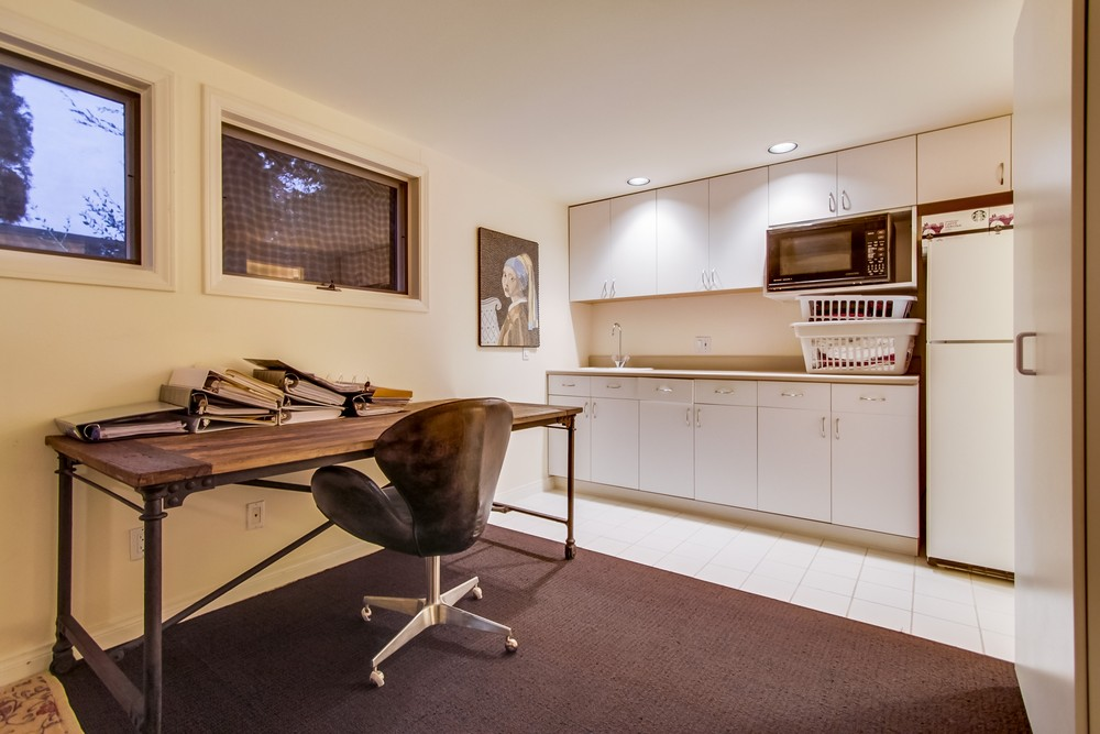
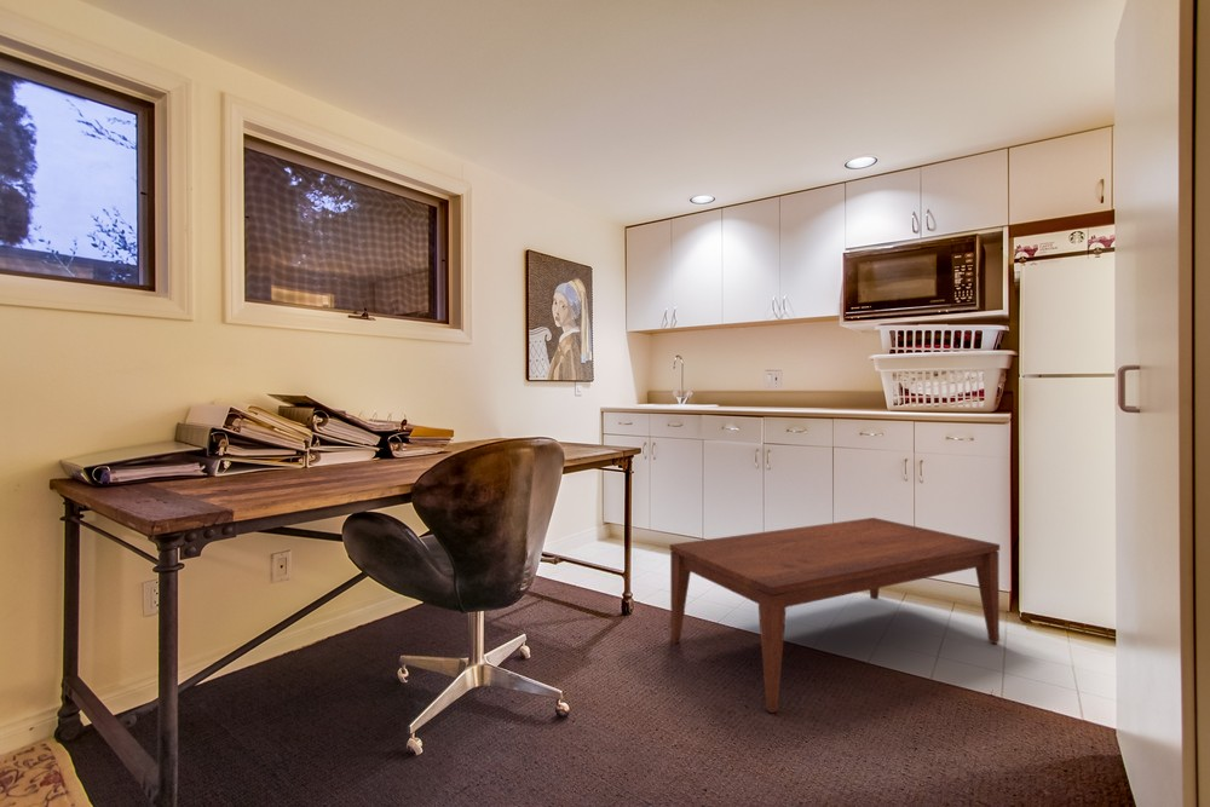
+ coffee table [669,517,1001,714]
